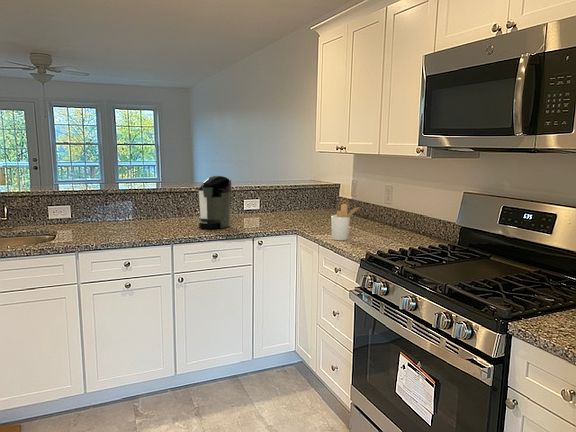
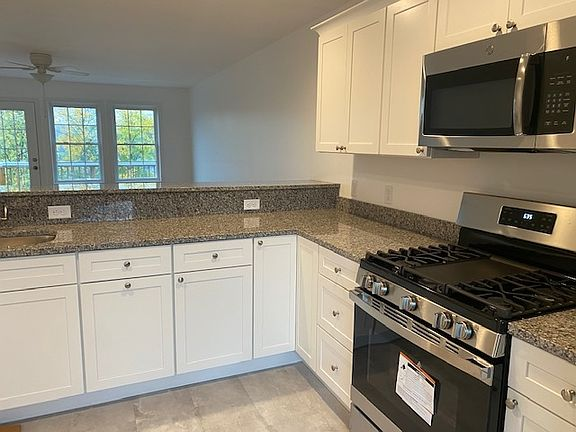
- coffee maker [197,175,233,230]
- utensil holder [330,203,360,241]
